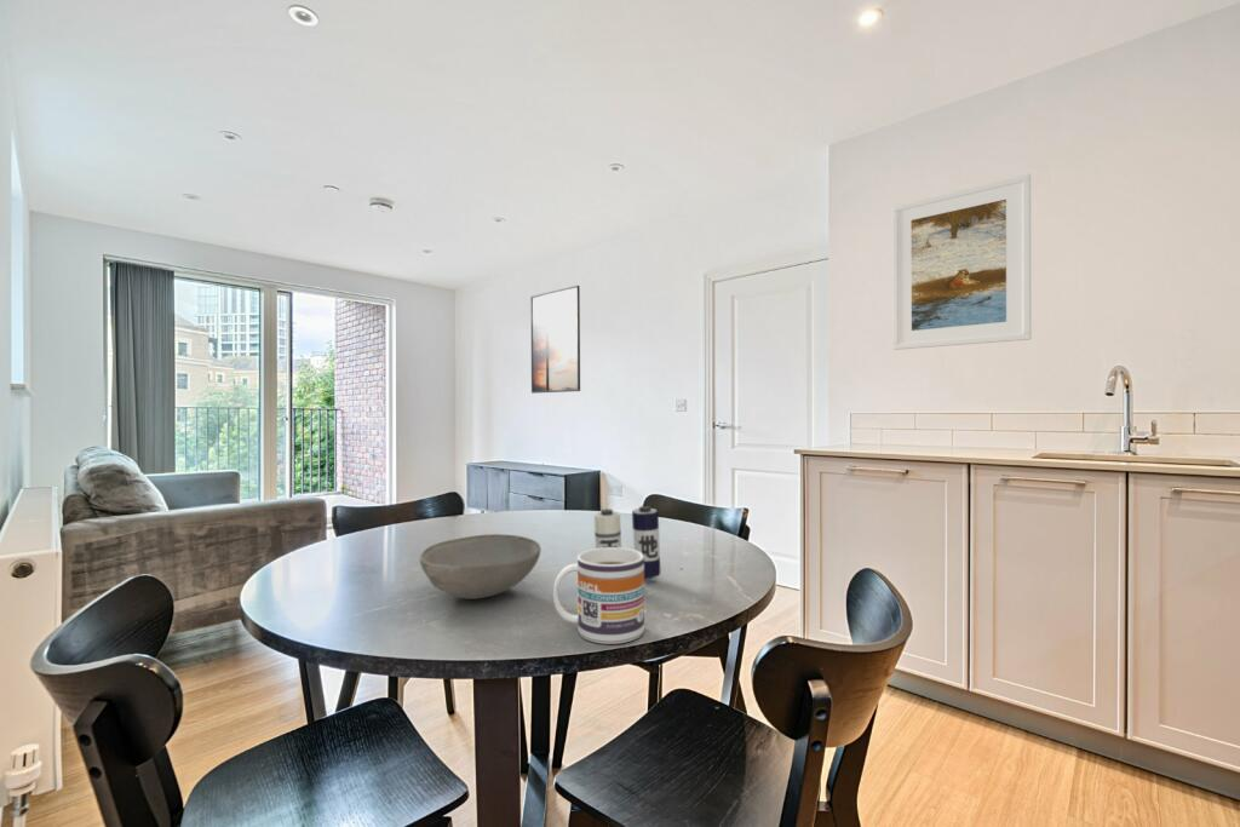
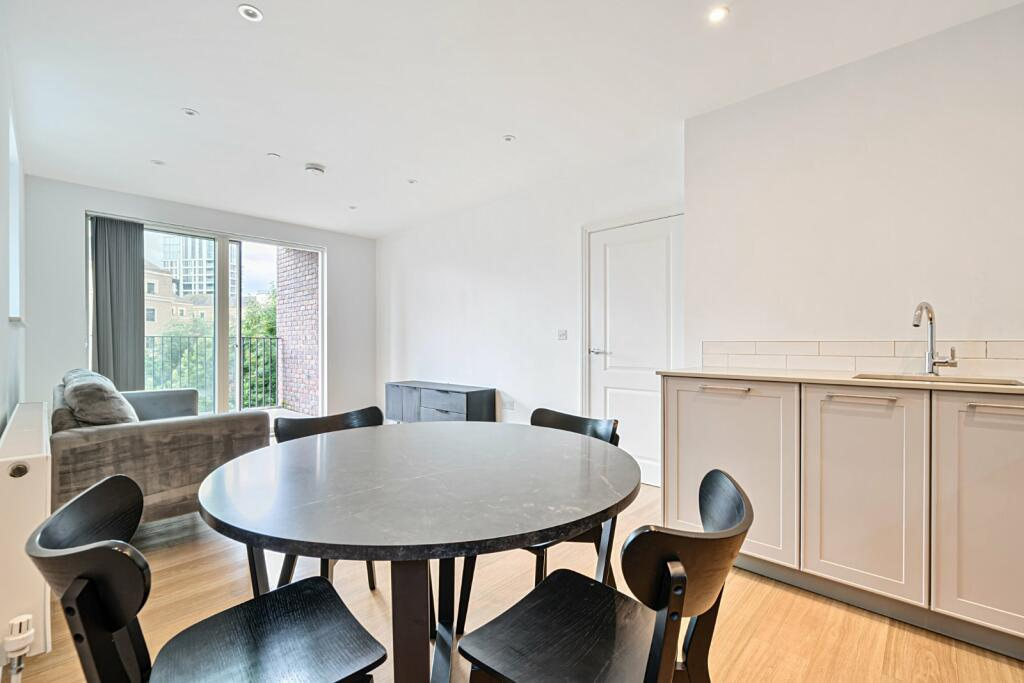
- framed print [891,173,1032,351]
- bowl [419,533,542,601]
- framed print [529,285,581,395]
- mug [552,546,645,645]
- candle [592,505,683,580]
